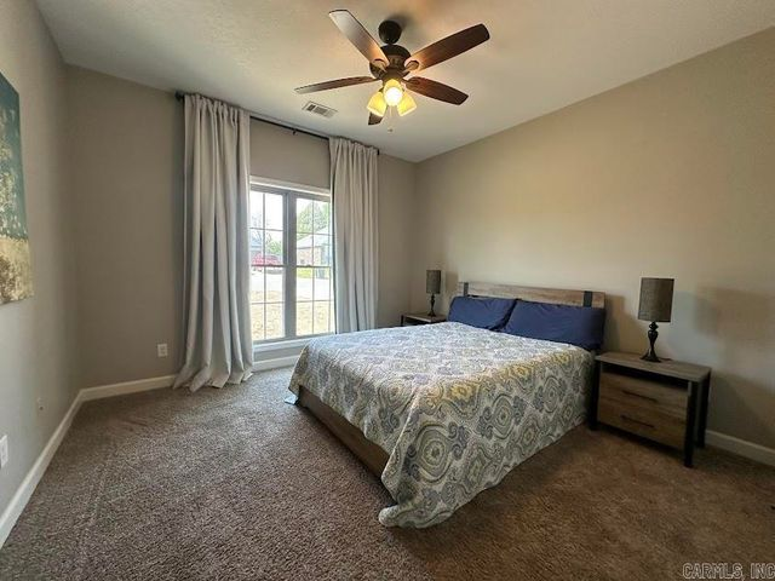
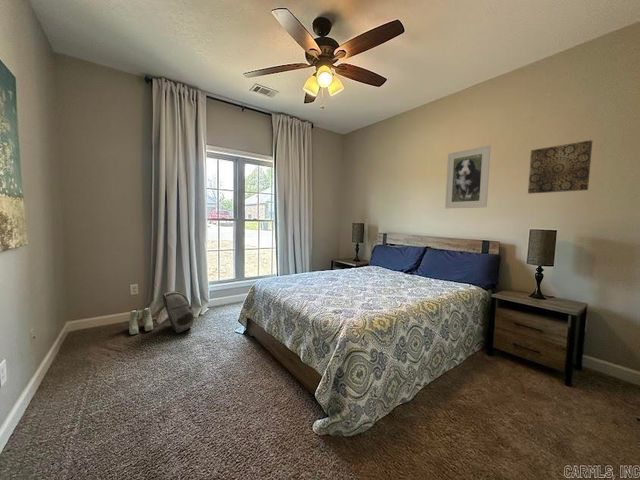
+ backpack [162,290,195,334]
+ boots [128,306,154,336]
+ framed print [444,145,492,209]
+ wall art [527,139,593,195]
